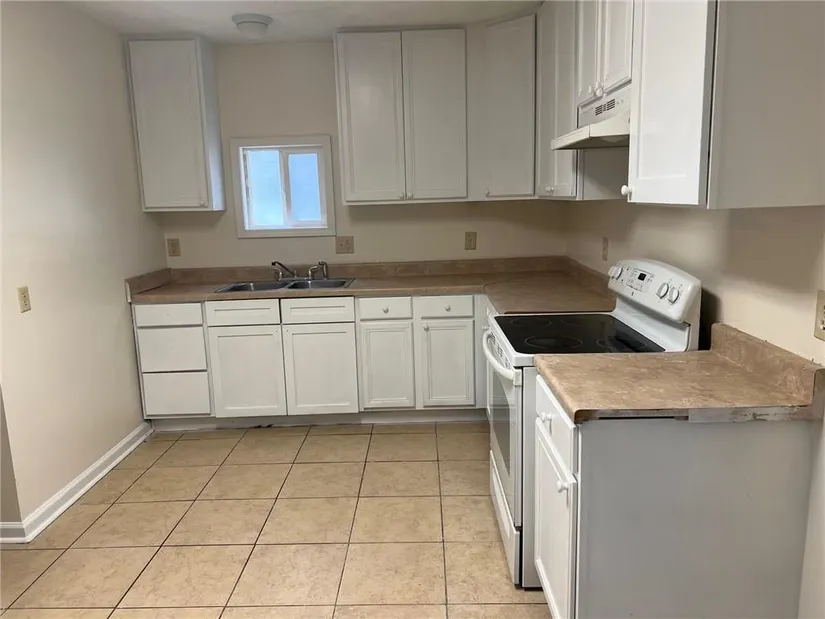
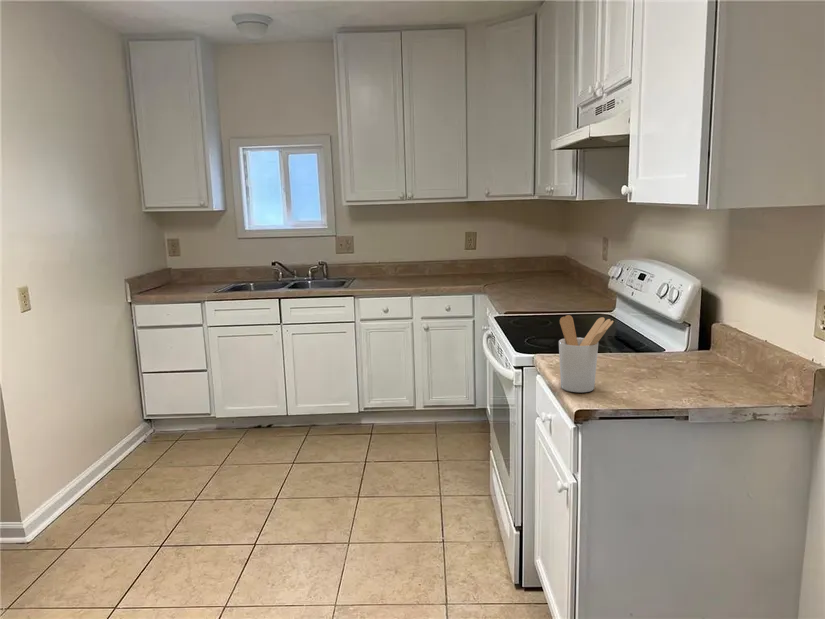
+ utensil holder [558,314,614,393]
